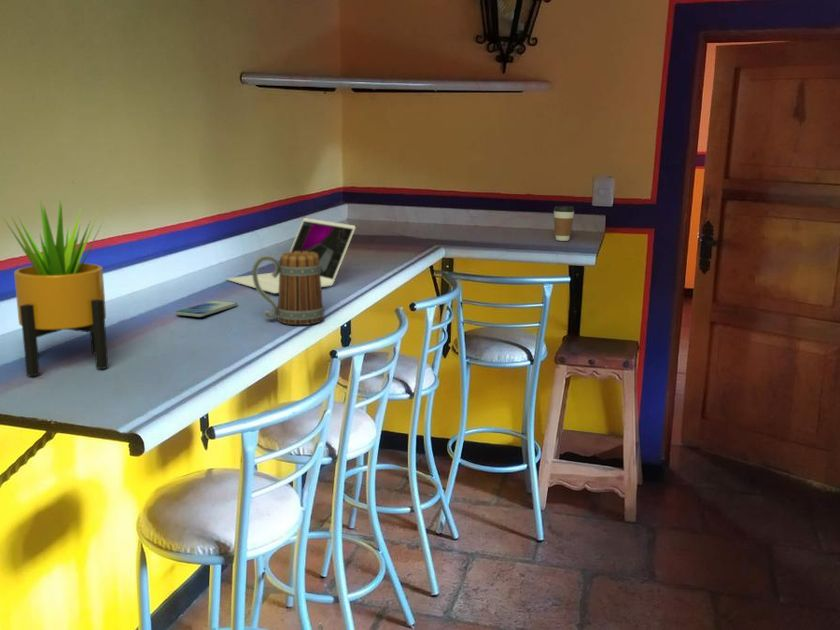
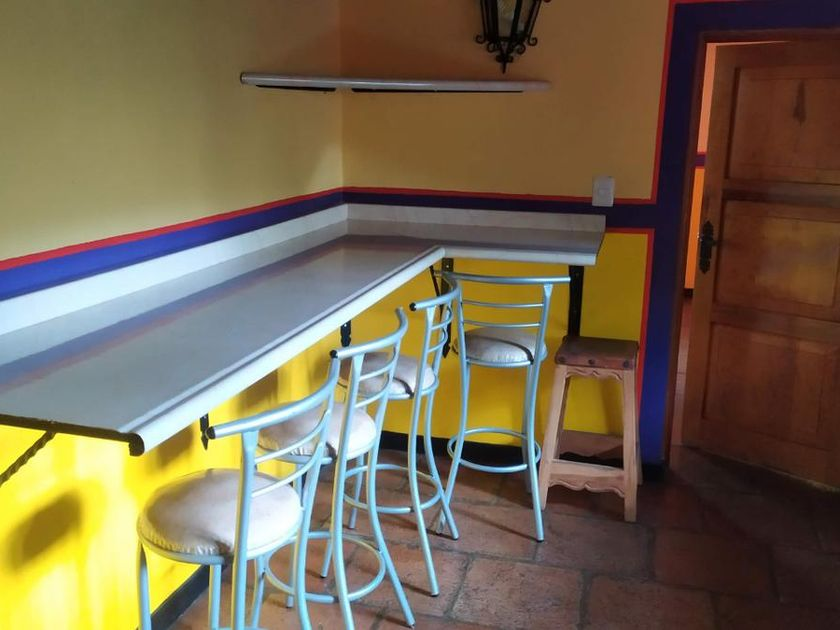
- coffee cup [553,205,575,242]
- smartphone [175,300,239,318]
- laptop [226,217,356,294]
- potted plant [1,199,109,377]
- mug [251,251,325,326]
